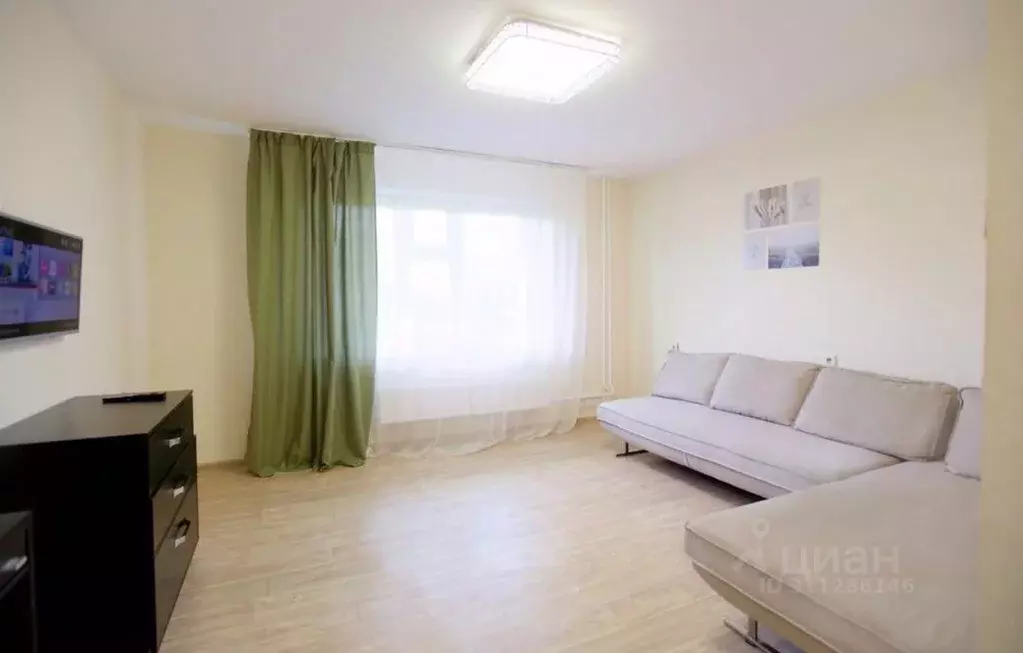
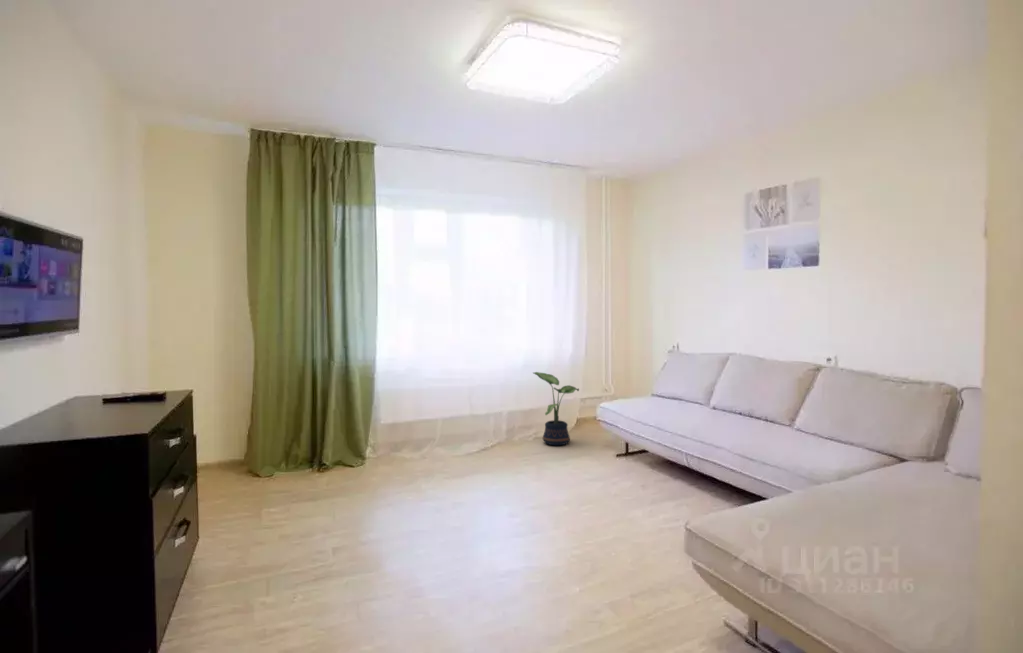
+ potted plant [533,371,580,446]
